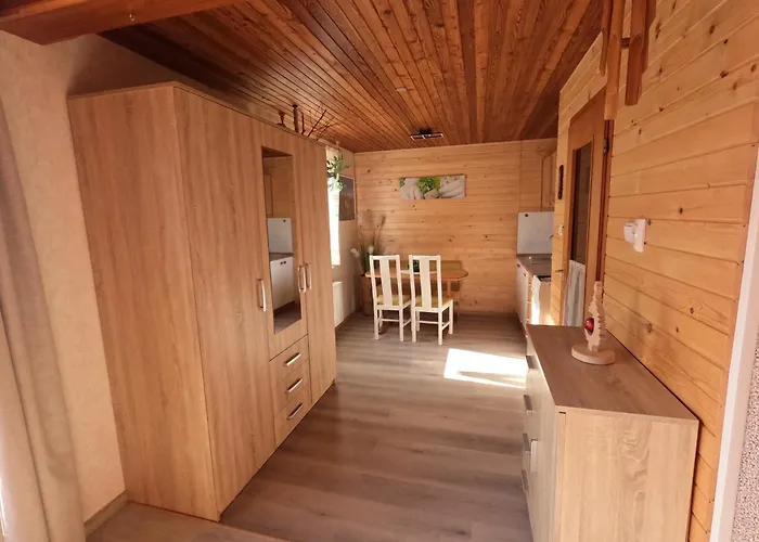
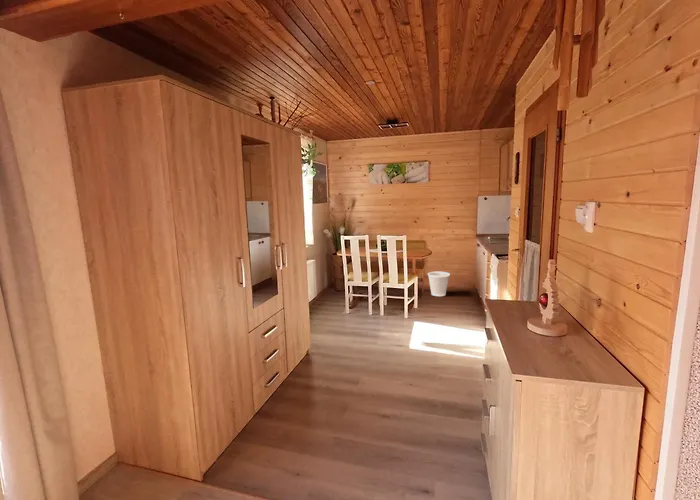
+ wastebasket [427,271,451,297]
